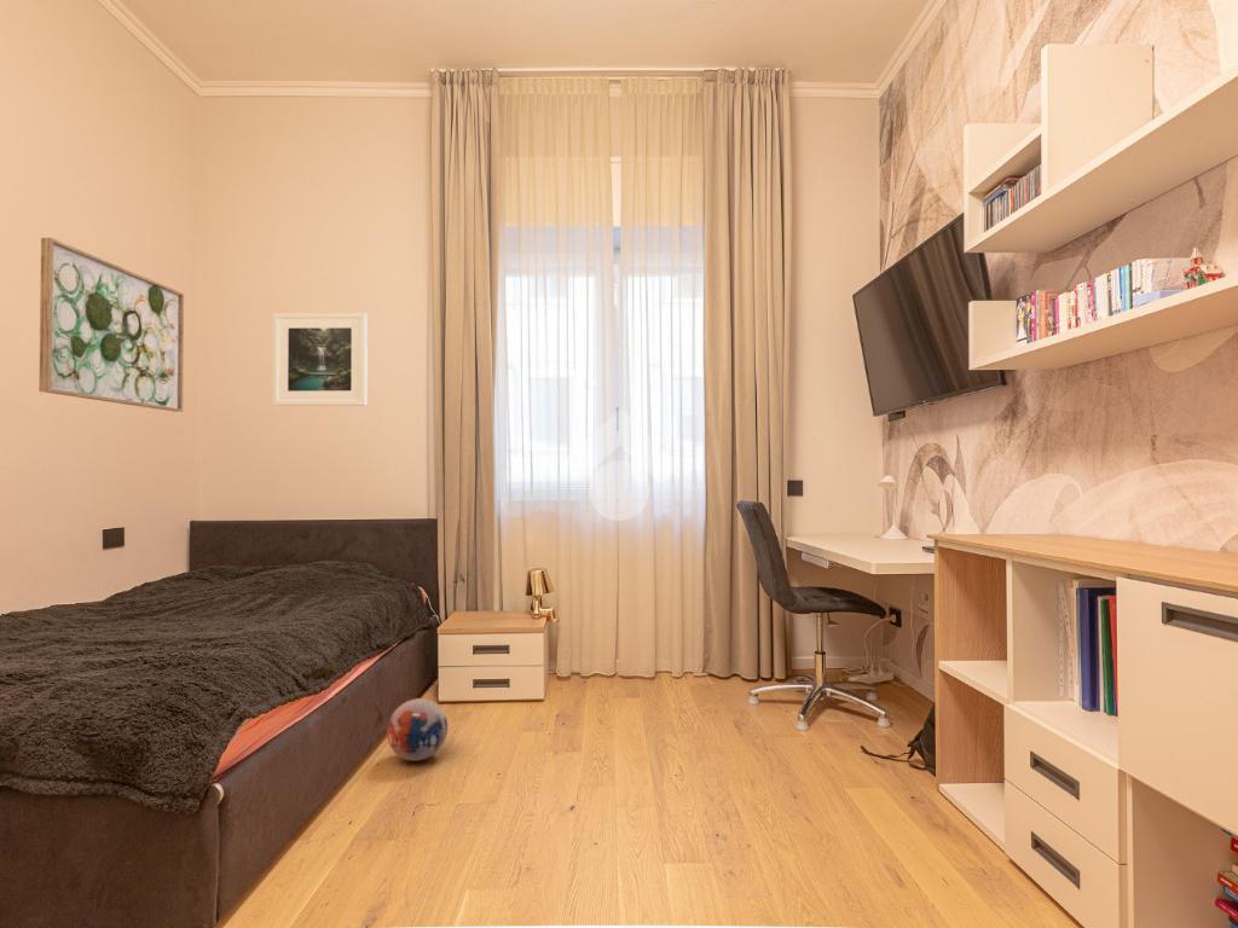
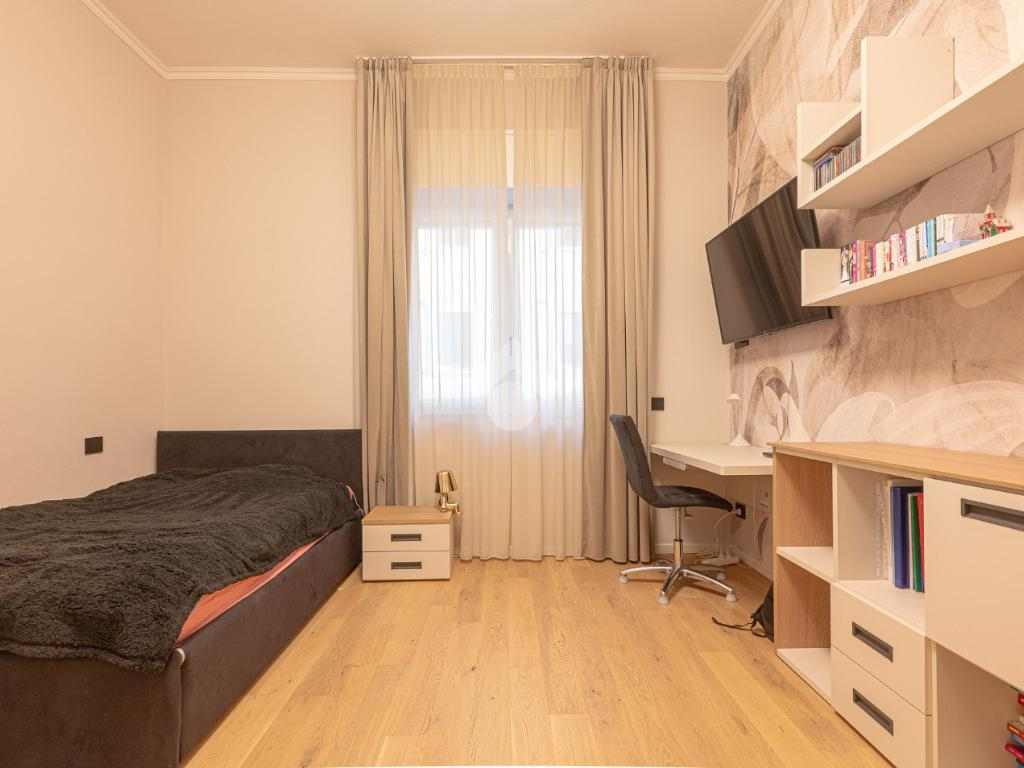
- ball [386,697,449,762]
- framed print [272,312,369,407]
- wall art [37,237,185,413]
